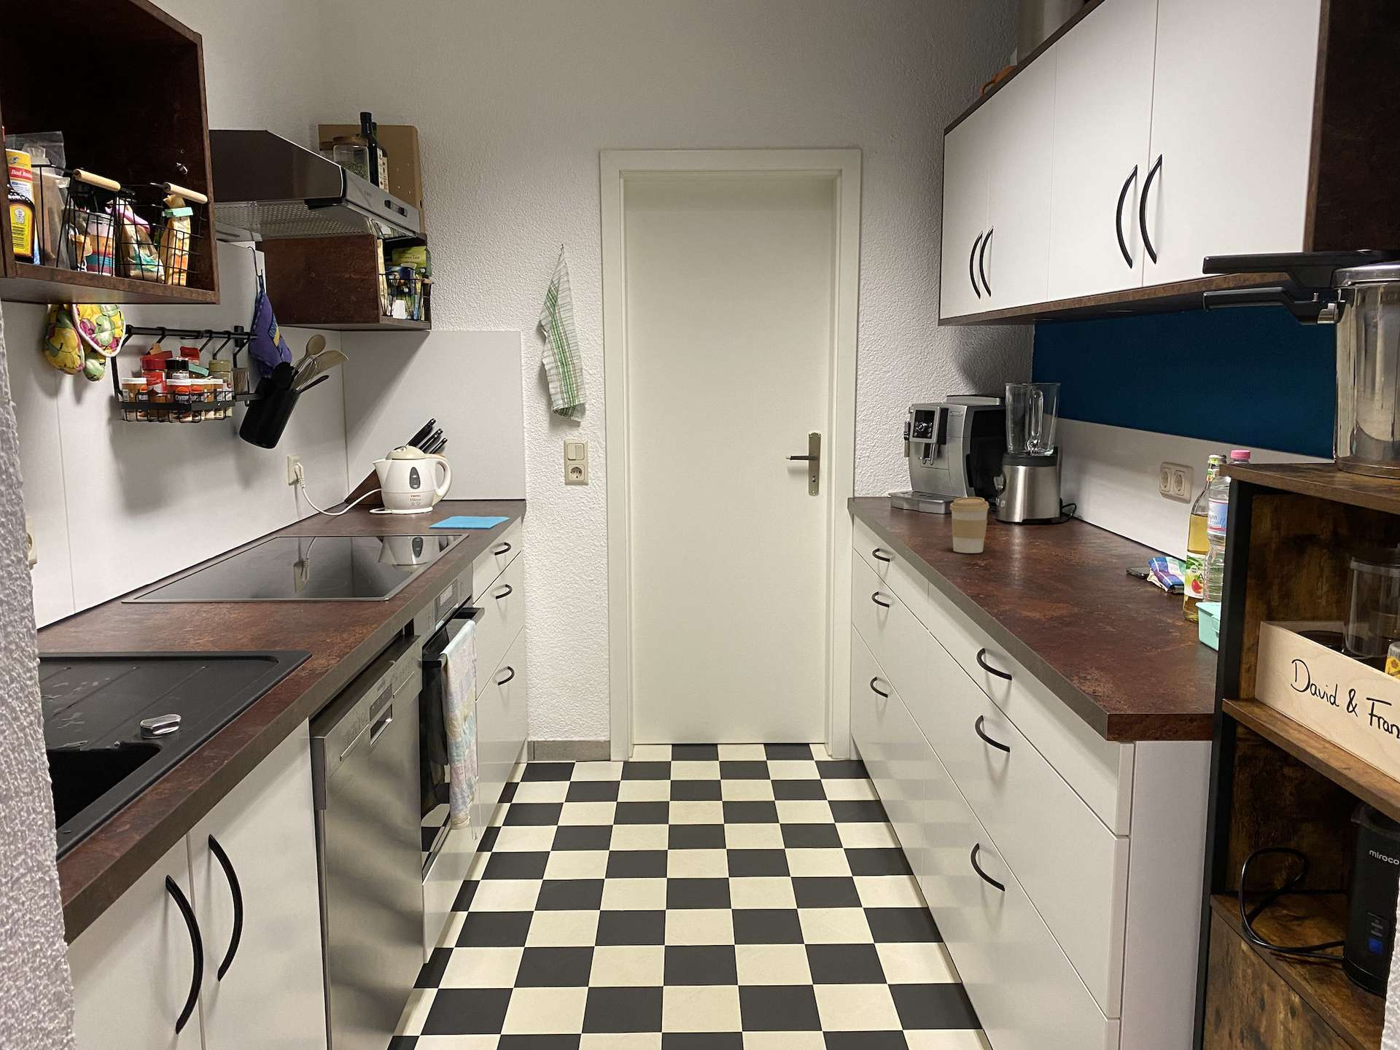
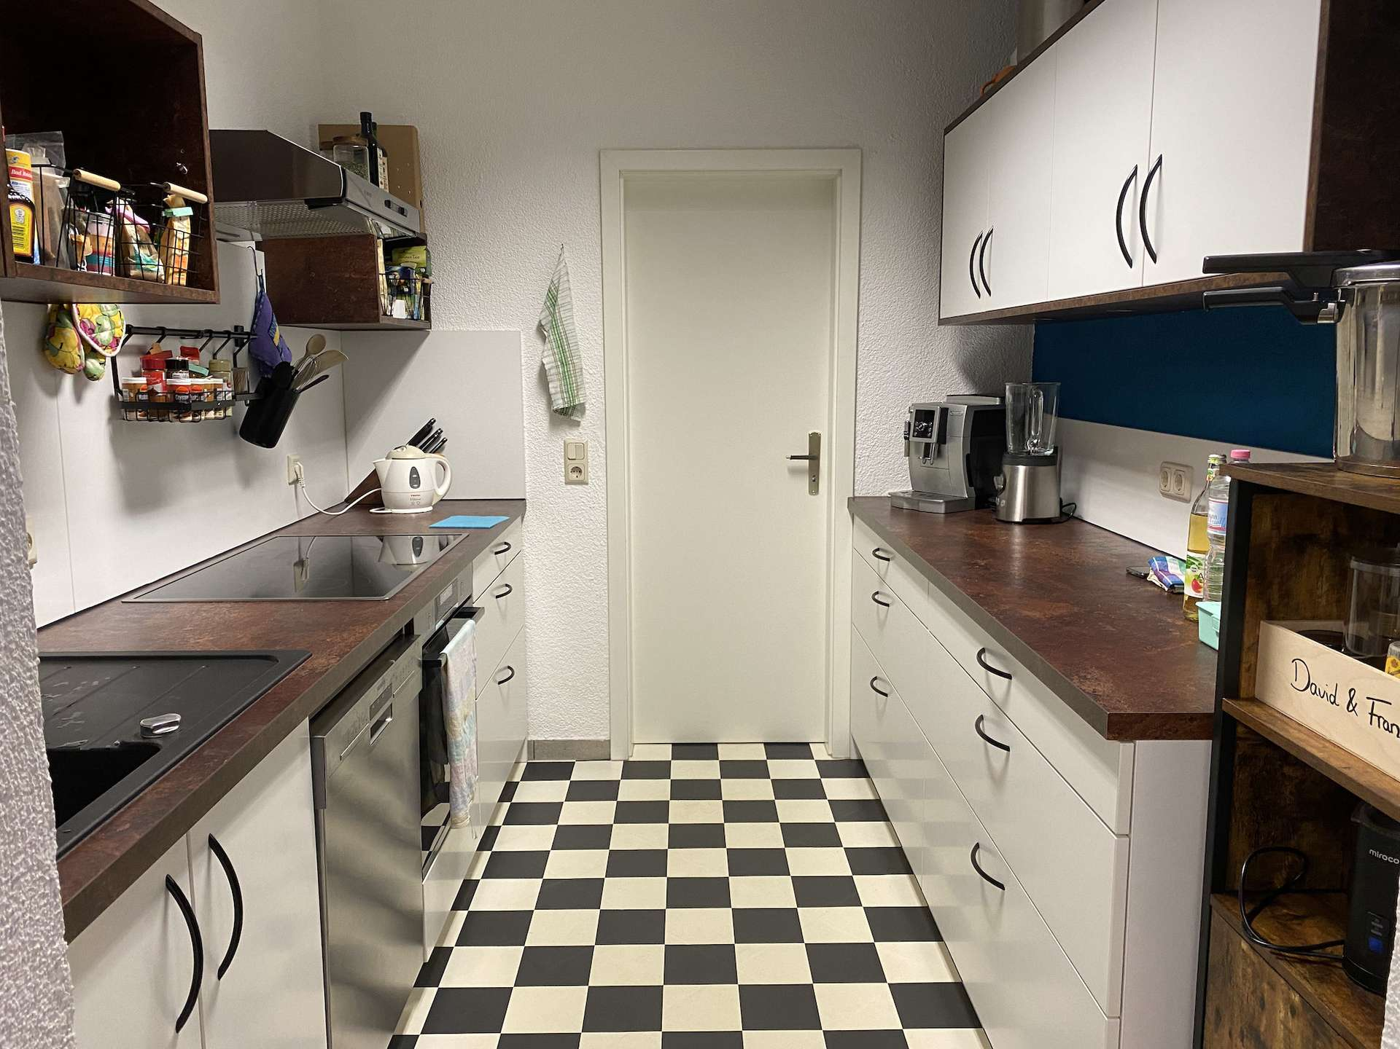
- coffee cup [949,496,990,554]
